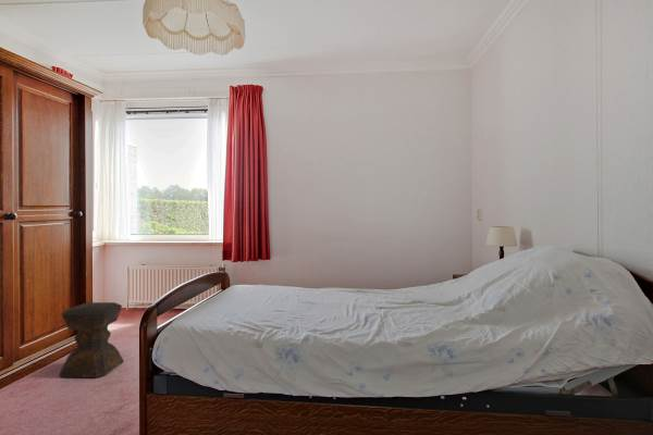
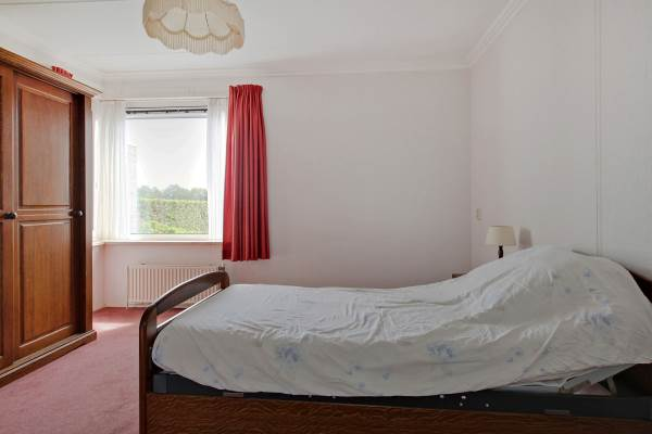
- stool [58,301,125,378]
